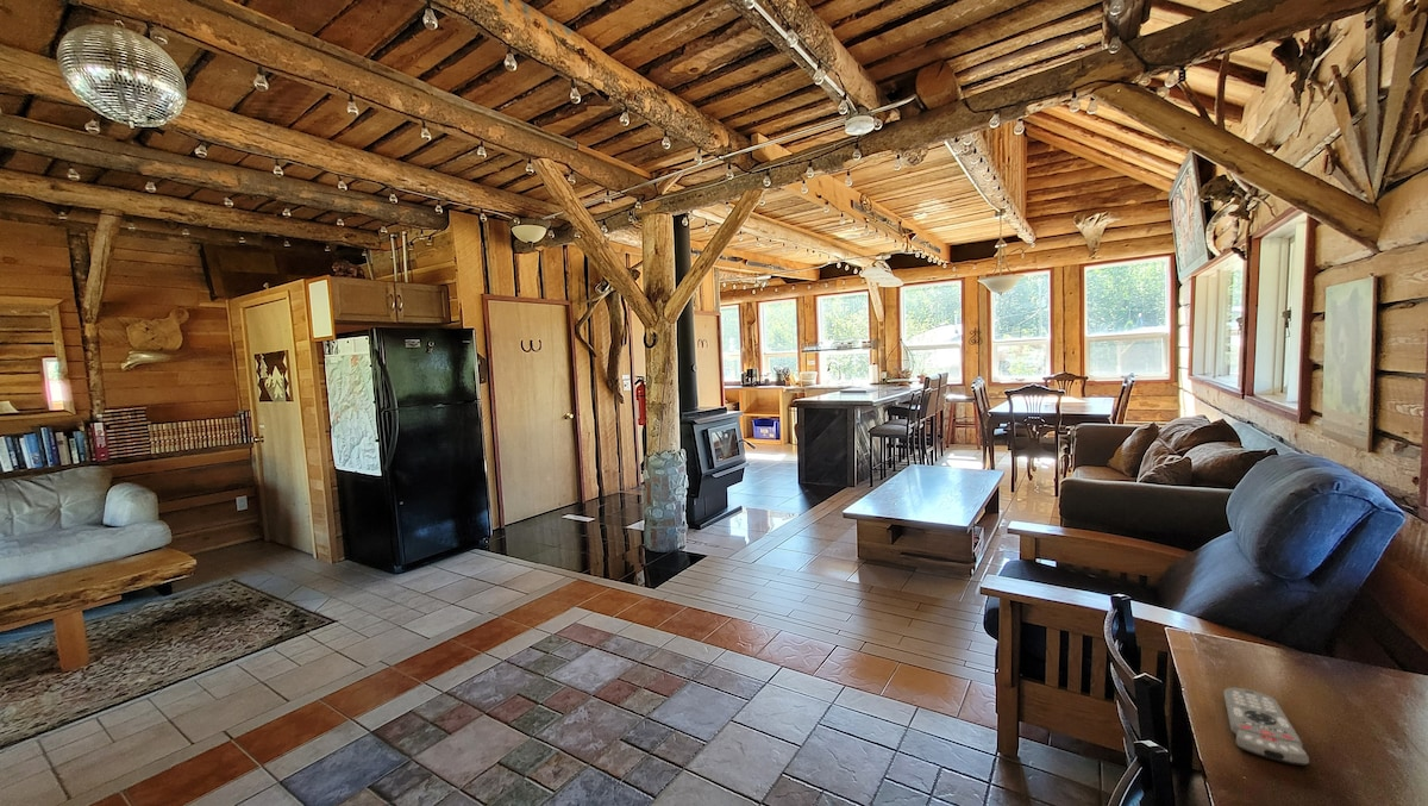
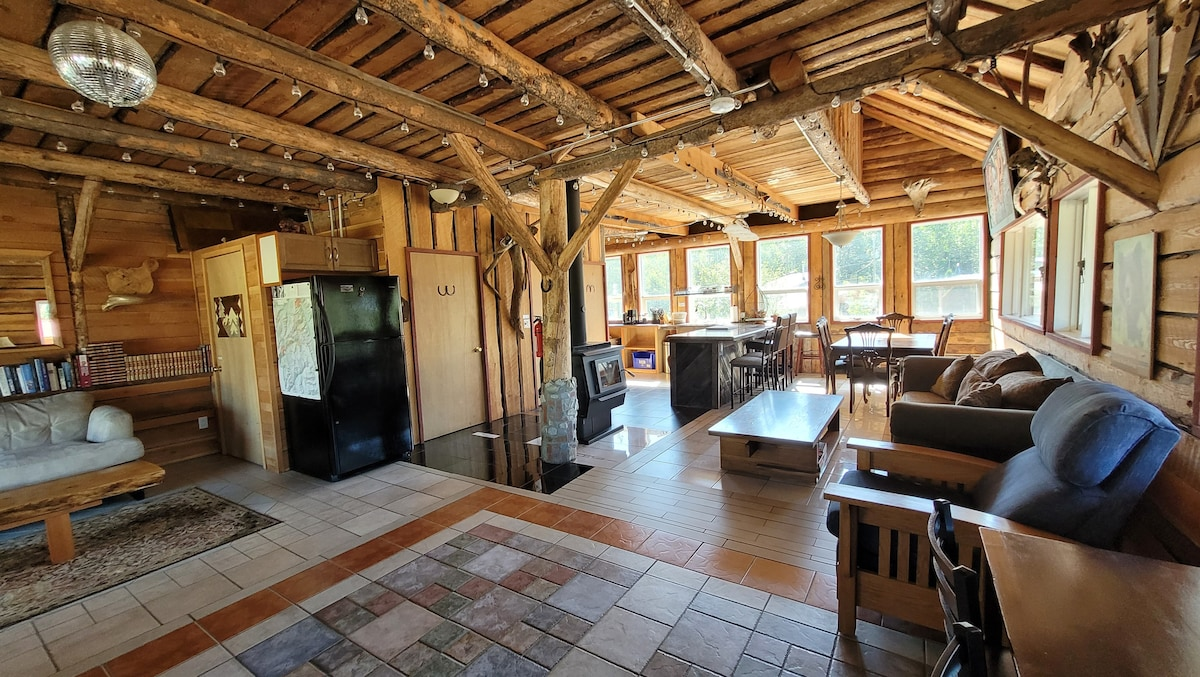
- remote control [1223,687,1310,767]
